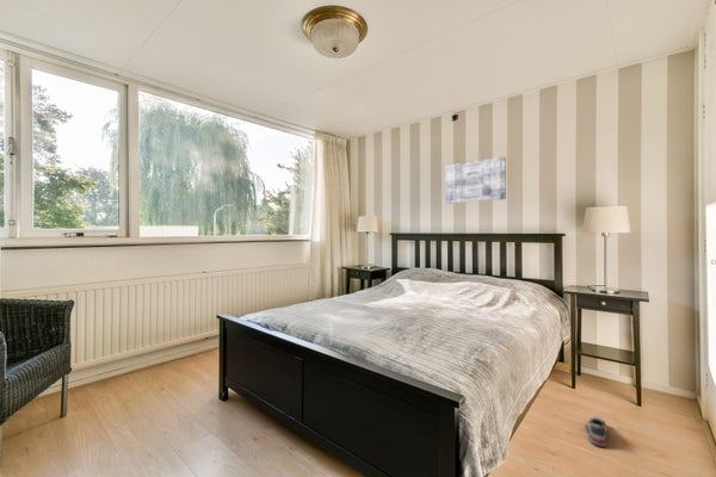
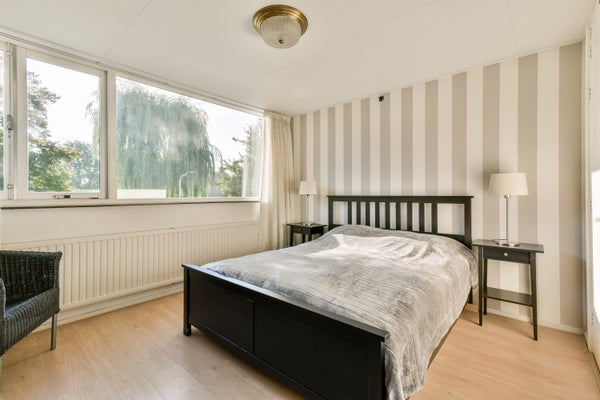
- shoe [584,415,609,447]
- wall art [445,155,507,205]
